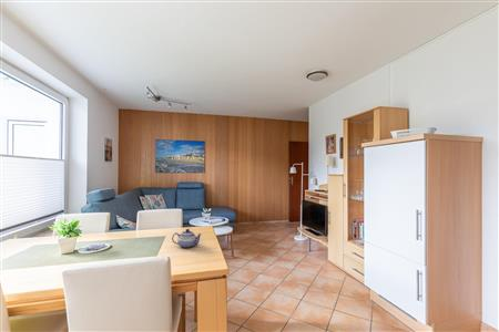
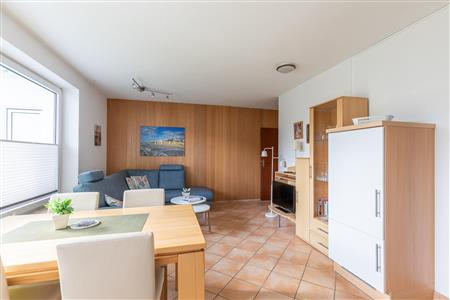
- teapot [171,228,202,249]
